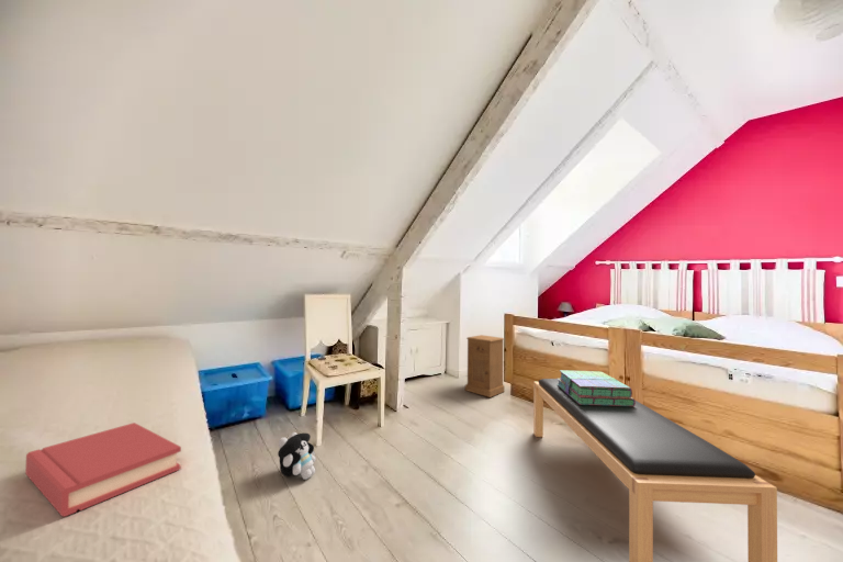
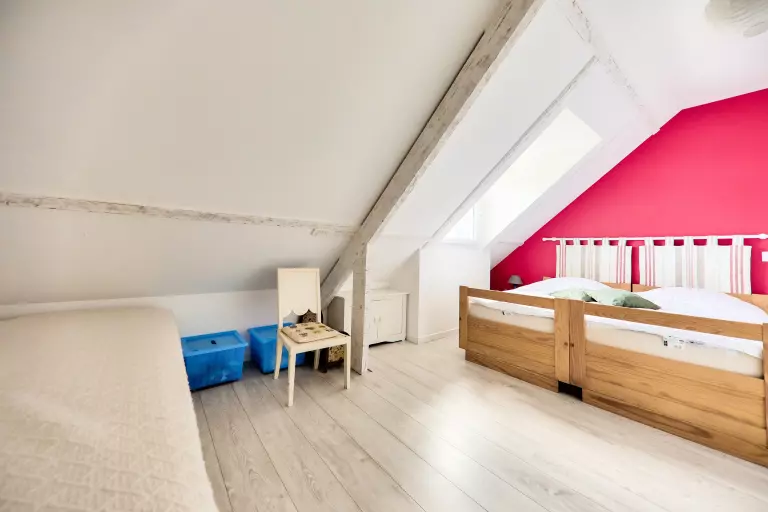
- bench [532,378,778,562]
- stack of books [557,369,636,406]
- hardback book [24,422,182,518]
- nightstand [464,334,505,398]
- plush toy [277,431,317,481]
